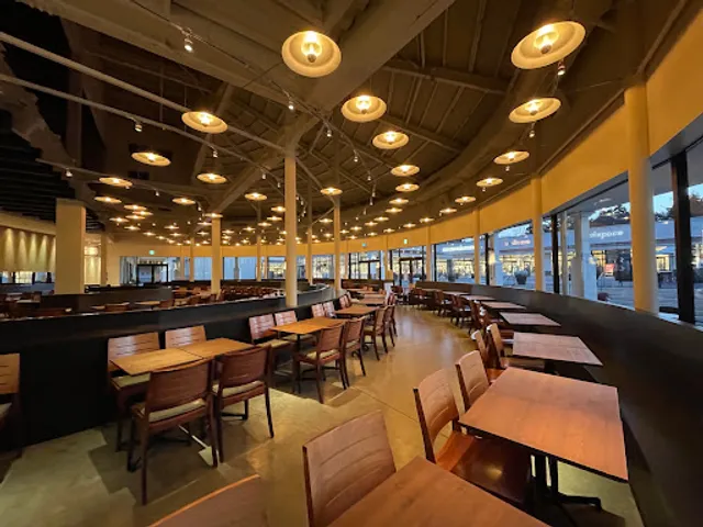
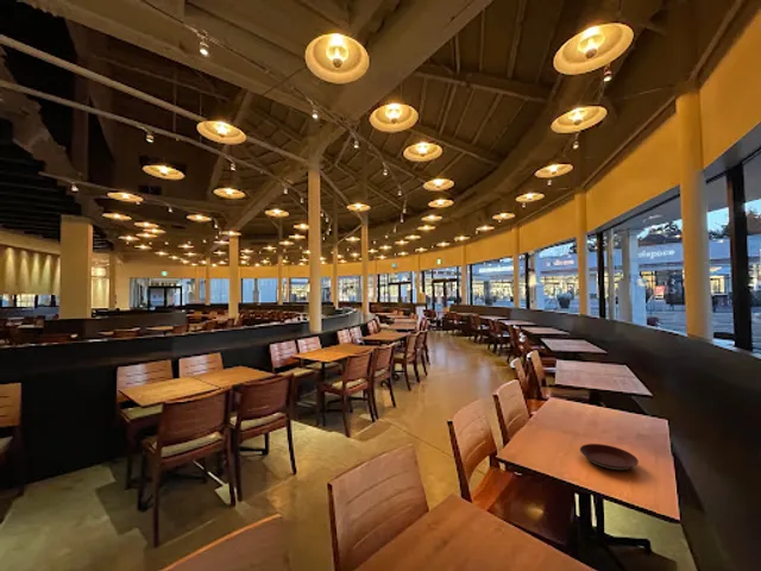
+ plate [579,443,640,471]
